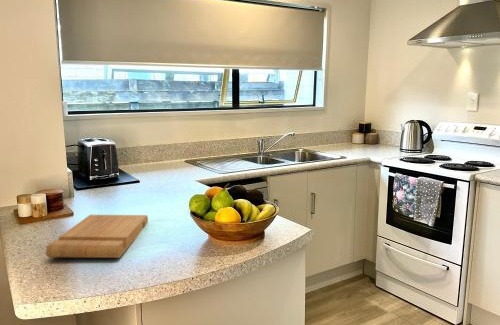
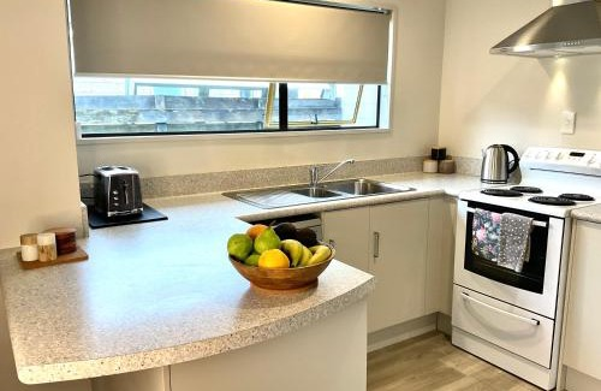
- cutting board [45,214,149,259]
